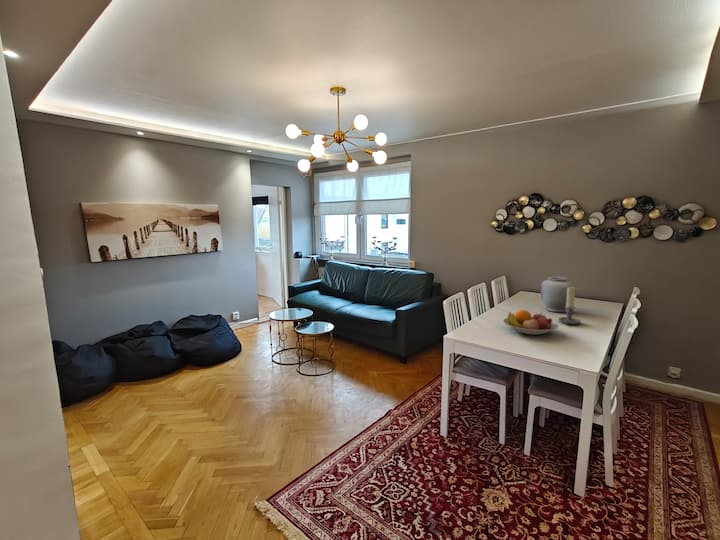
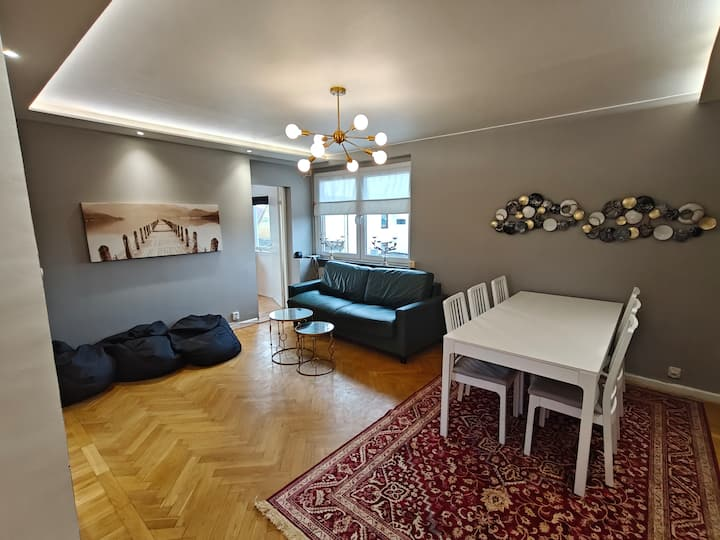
- vase [540,276,574,313]
- fruit bowl [502,309,559,336]
- candle holder [557,286,582,326]
